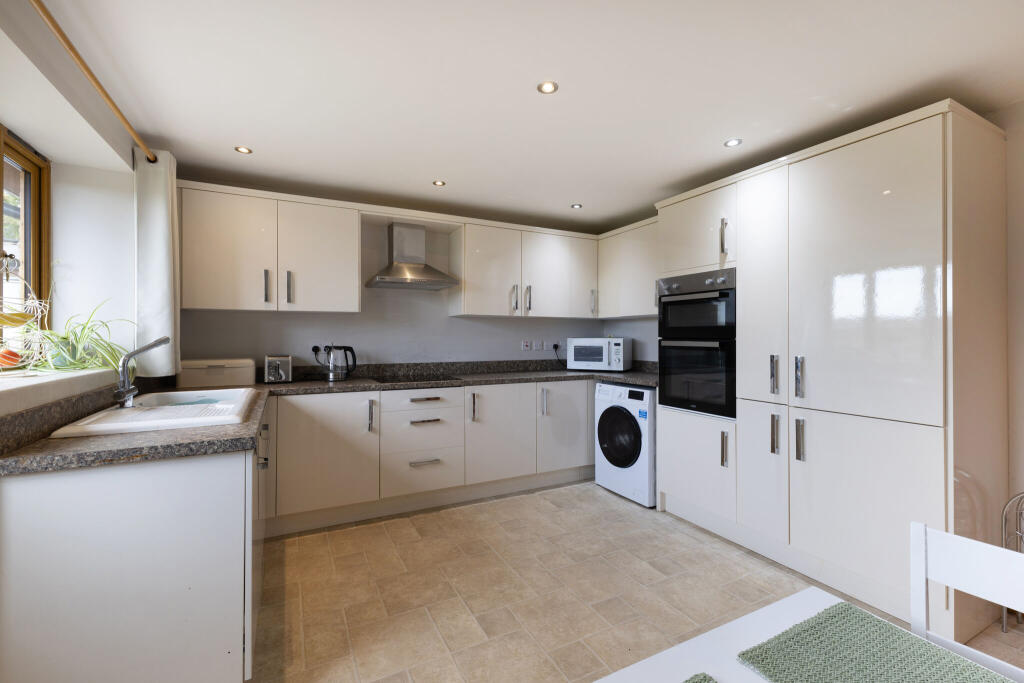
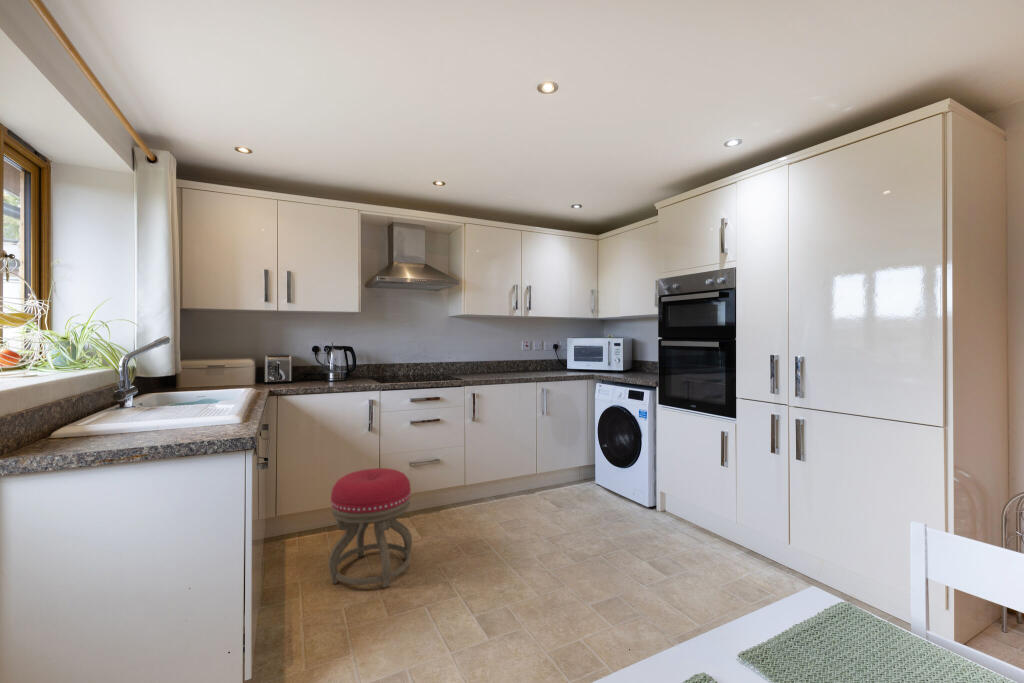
+ stool [328,467,413,589]
